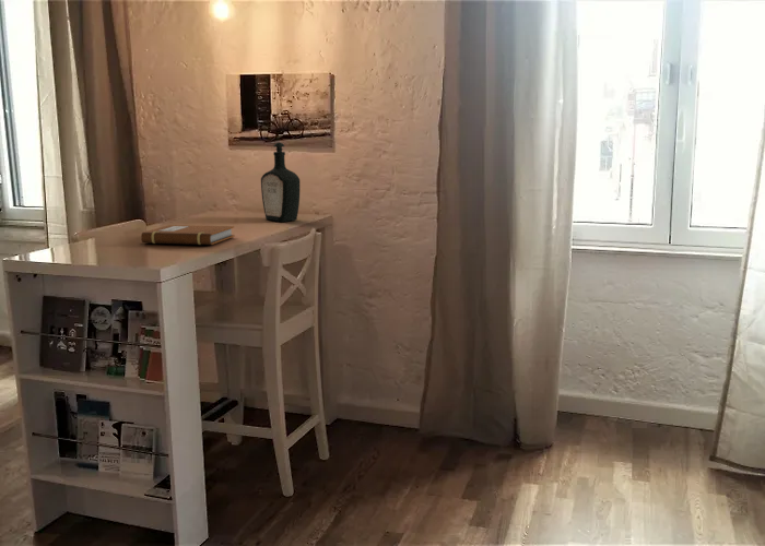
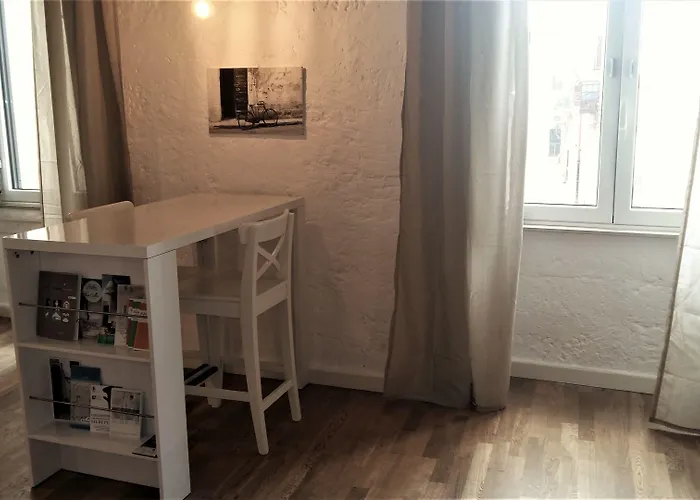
- bottle [260,141,301,223]
- notebook [140,224,236,246]
